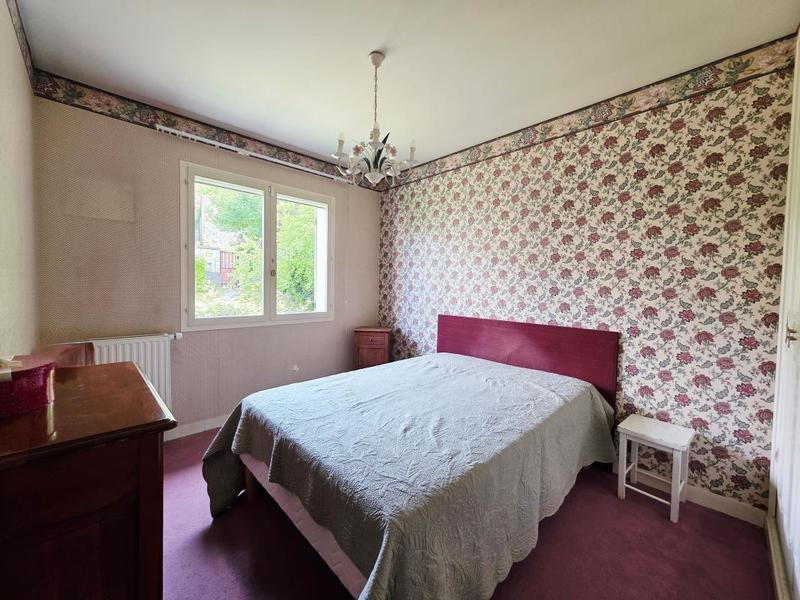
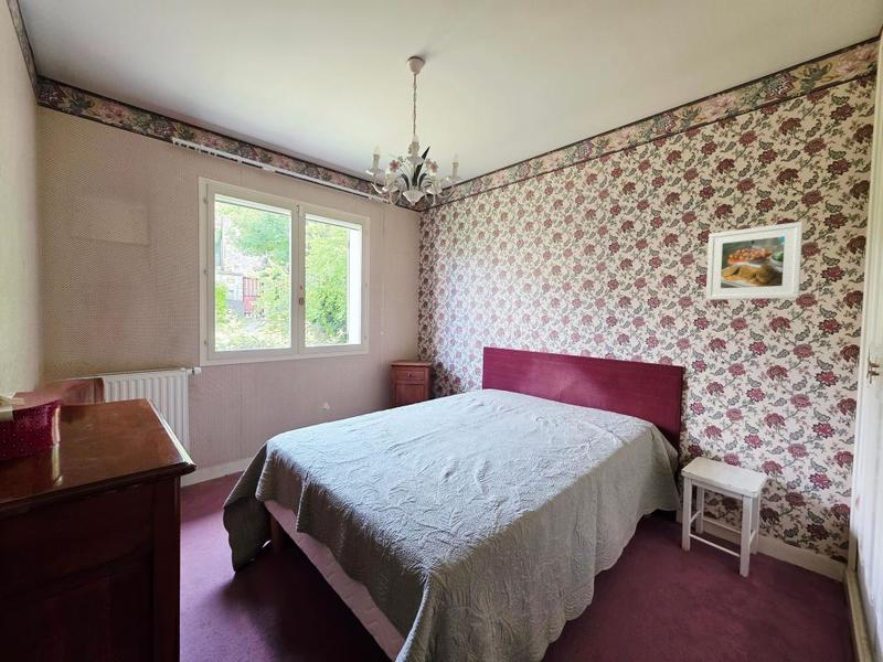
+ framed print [705,221,804,301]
